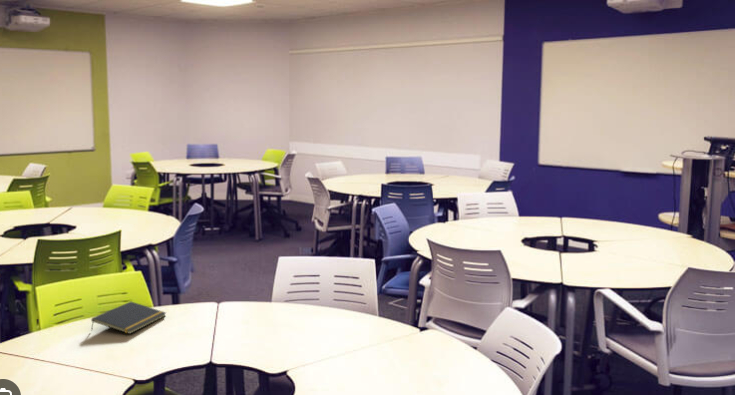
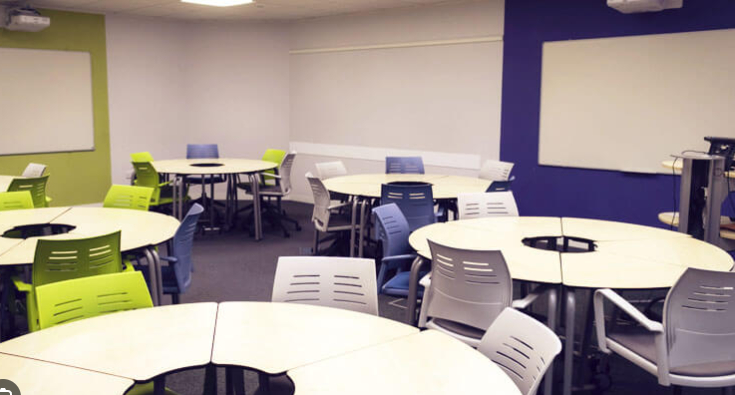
- notepad [90,301,167,335]
